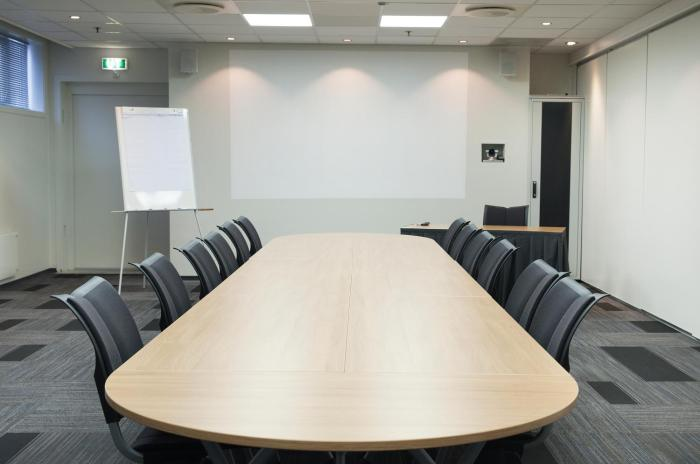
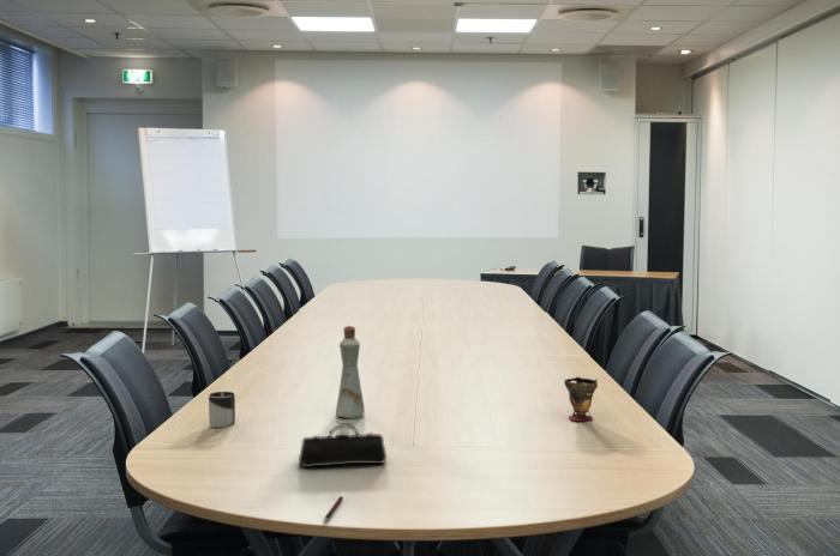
+ bottle [335,325,366,421]
+ pen [322,495,344,524]
+ pencil case [298,422,388,469]
+ cup [208,391,236,429]
+ cup [564,375,599,422]
